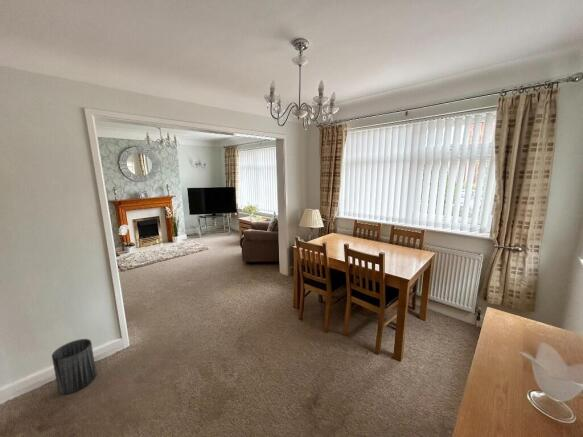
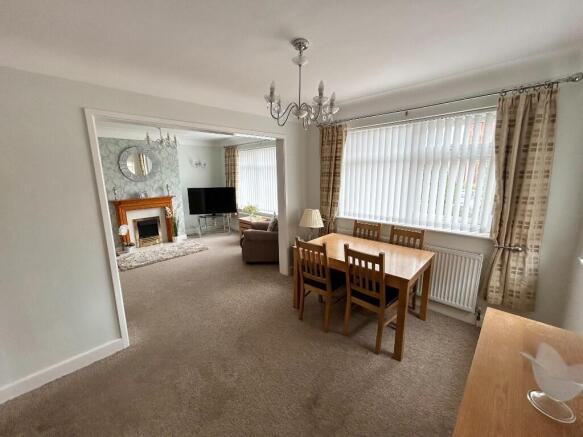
- trash can [51,338,97,395]
